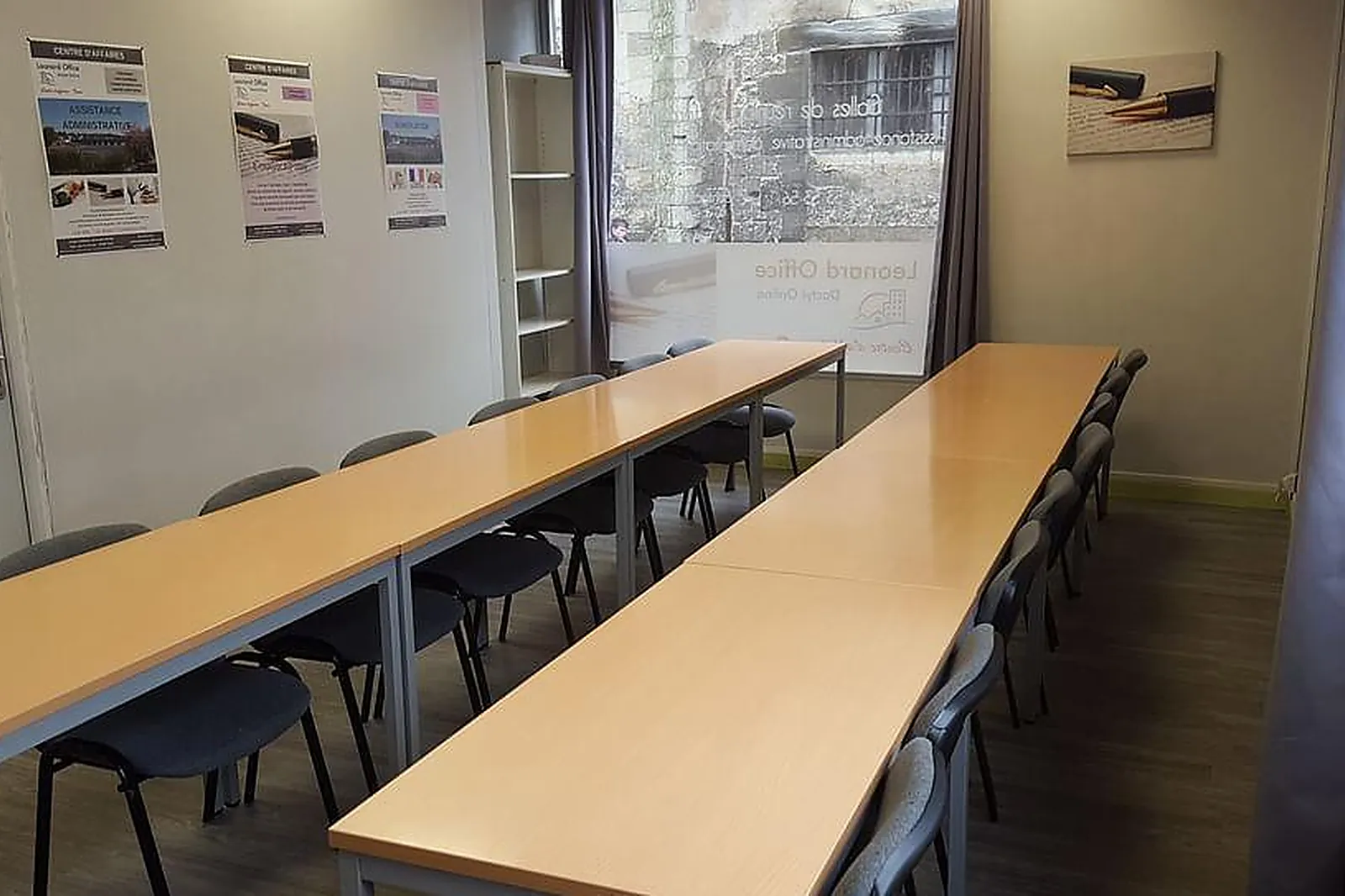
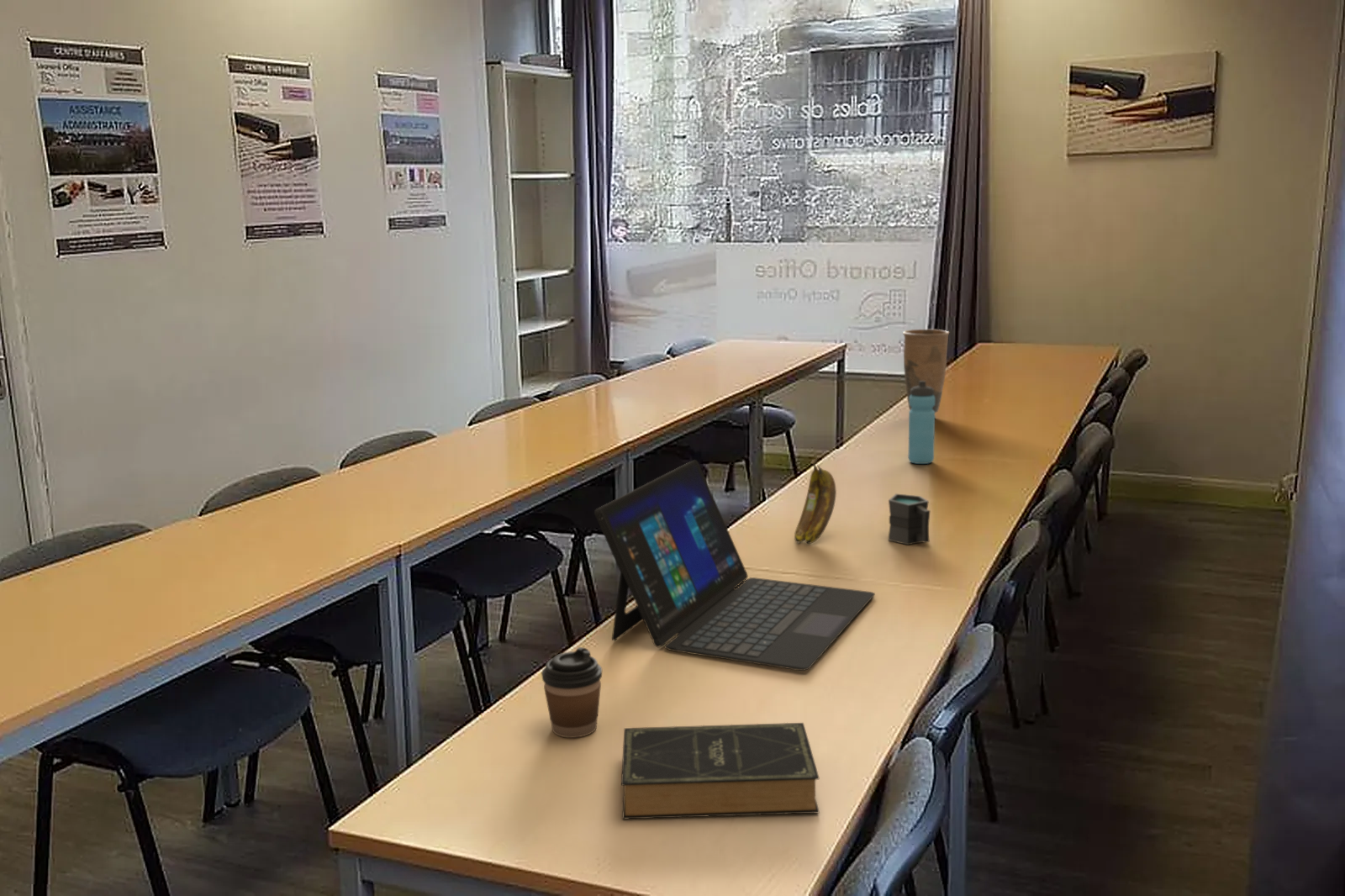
+ mug [887,493,931,546]
+ vase [902,329,950,419]
+ book [620,722,820,820]
+ laptop [593,459,876,672]
+ water bottle [907,381,936,465]
+ banana [794,458,837,545]
+ coffee cup [541,646,603,739]
